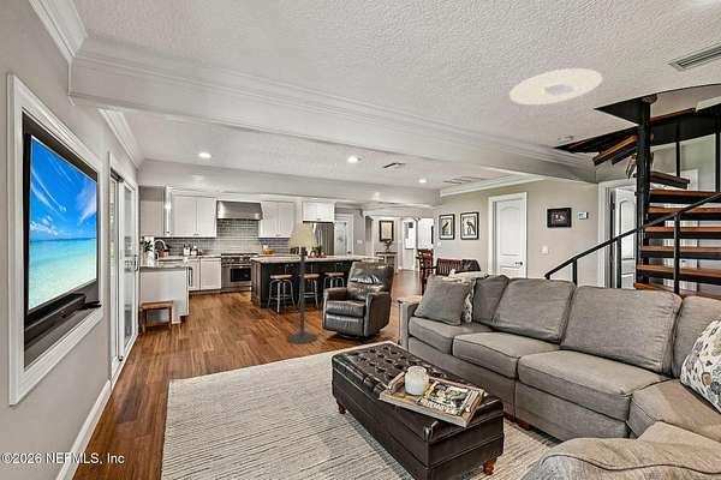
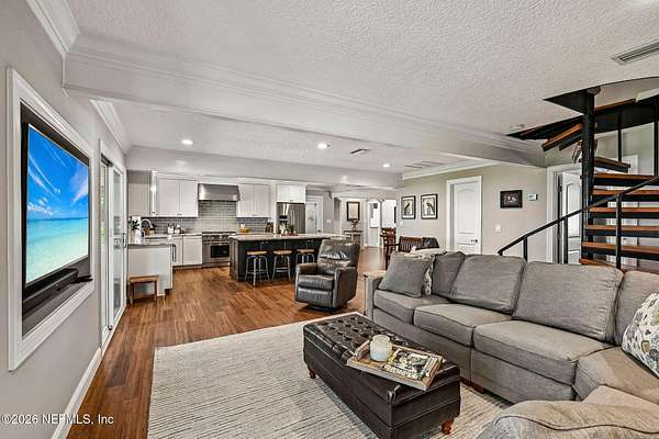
- ceiling light [508,67,603,106]
- floor lamp [286,222,320,344]
